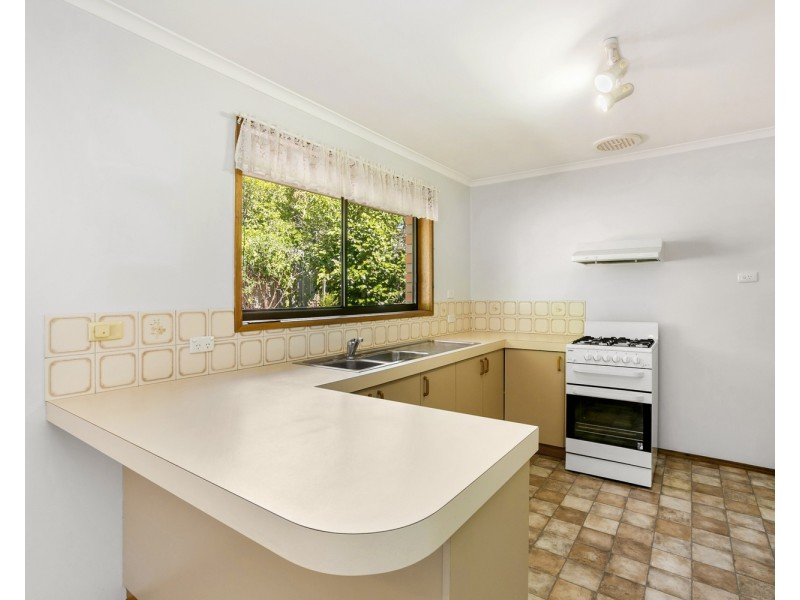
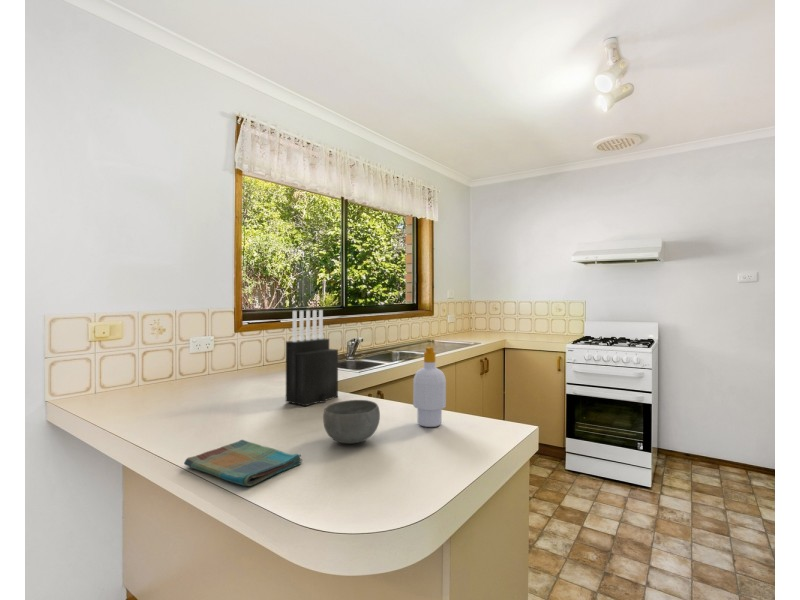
+ dish towel [183,439,304,487]
+ soap bottle [412,346,447,428]
+ knife block [285,309,339,407]
+ bowl [322,399,381,444]
